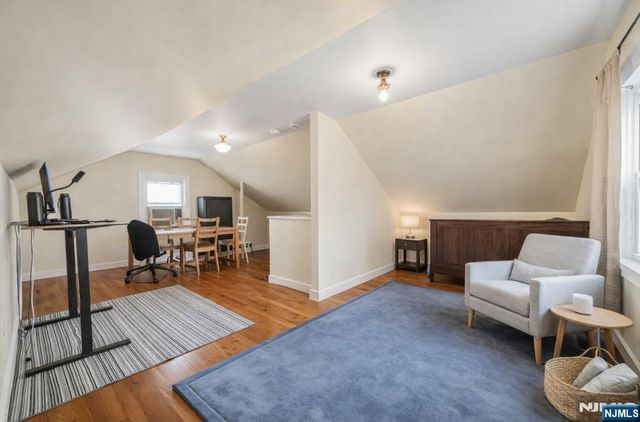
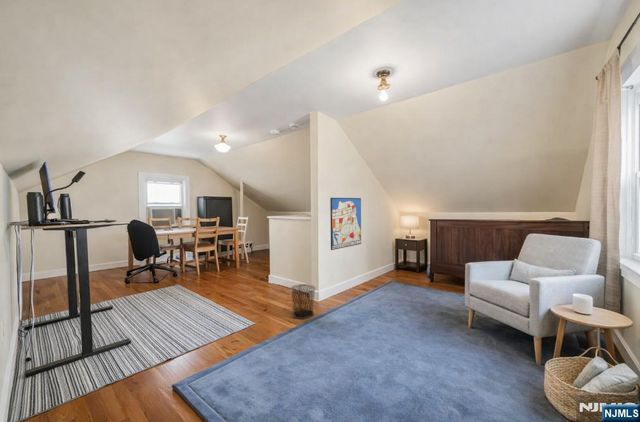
+ wall art [329,197,362,251]
+ waste bin [289,283,316,320]
